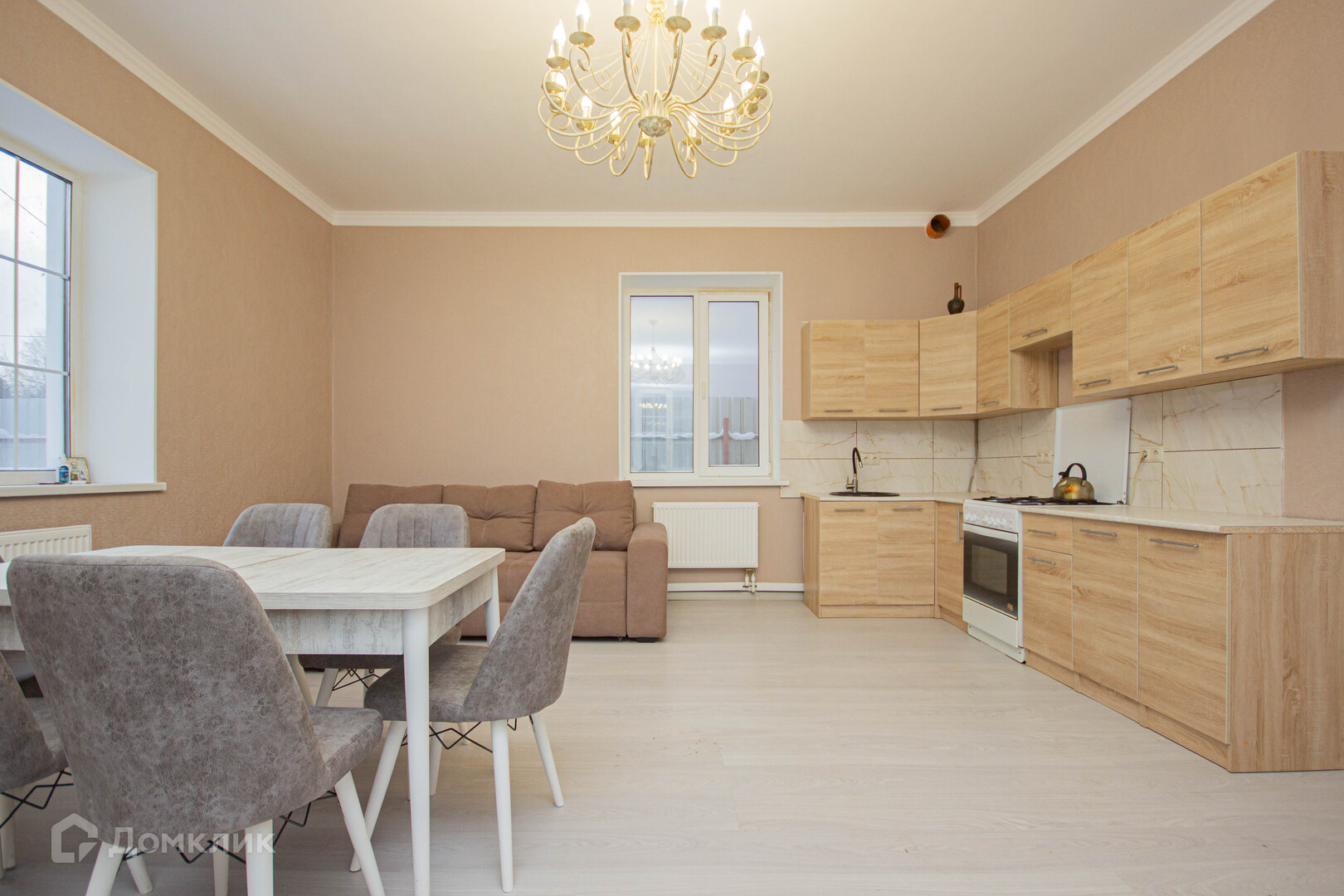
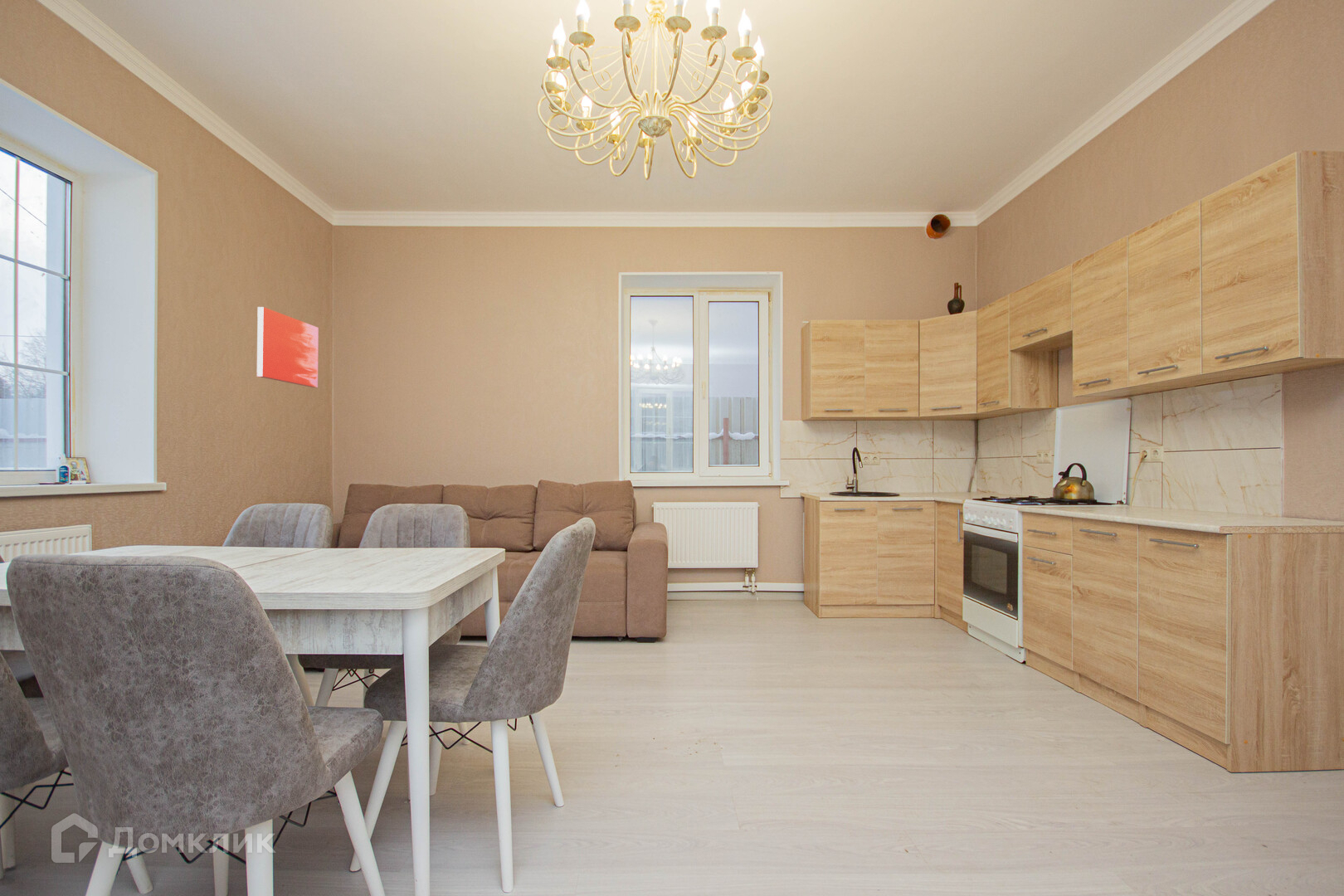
+ wall art [256,306,319,388]
